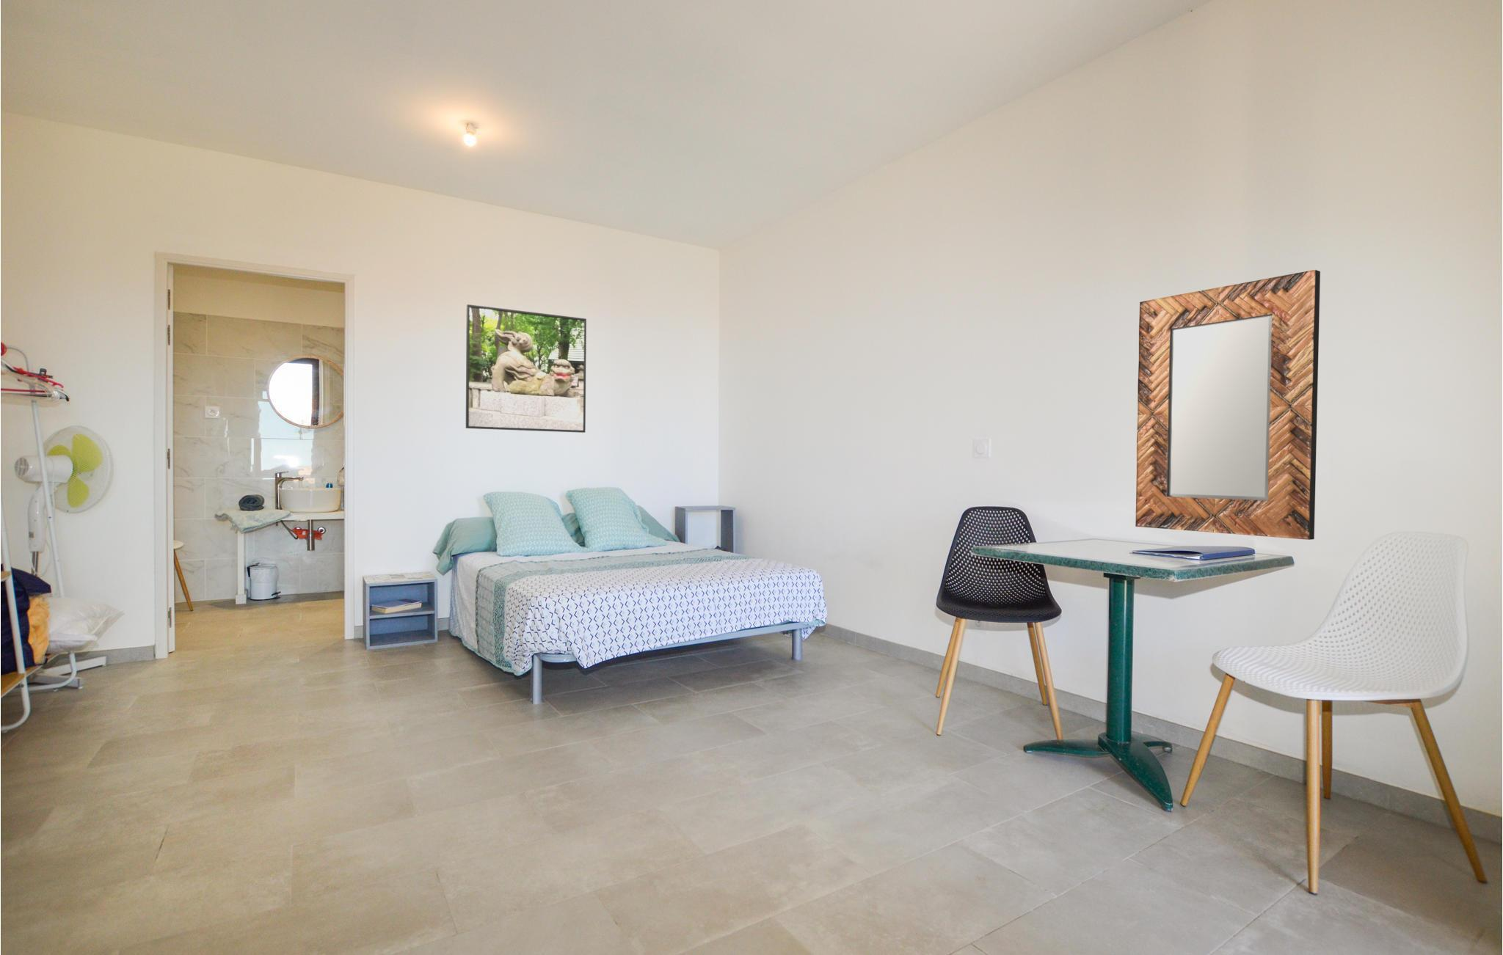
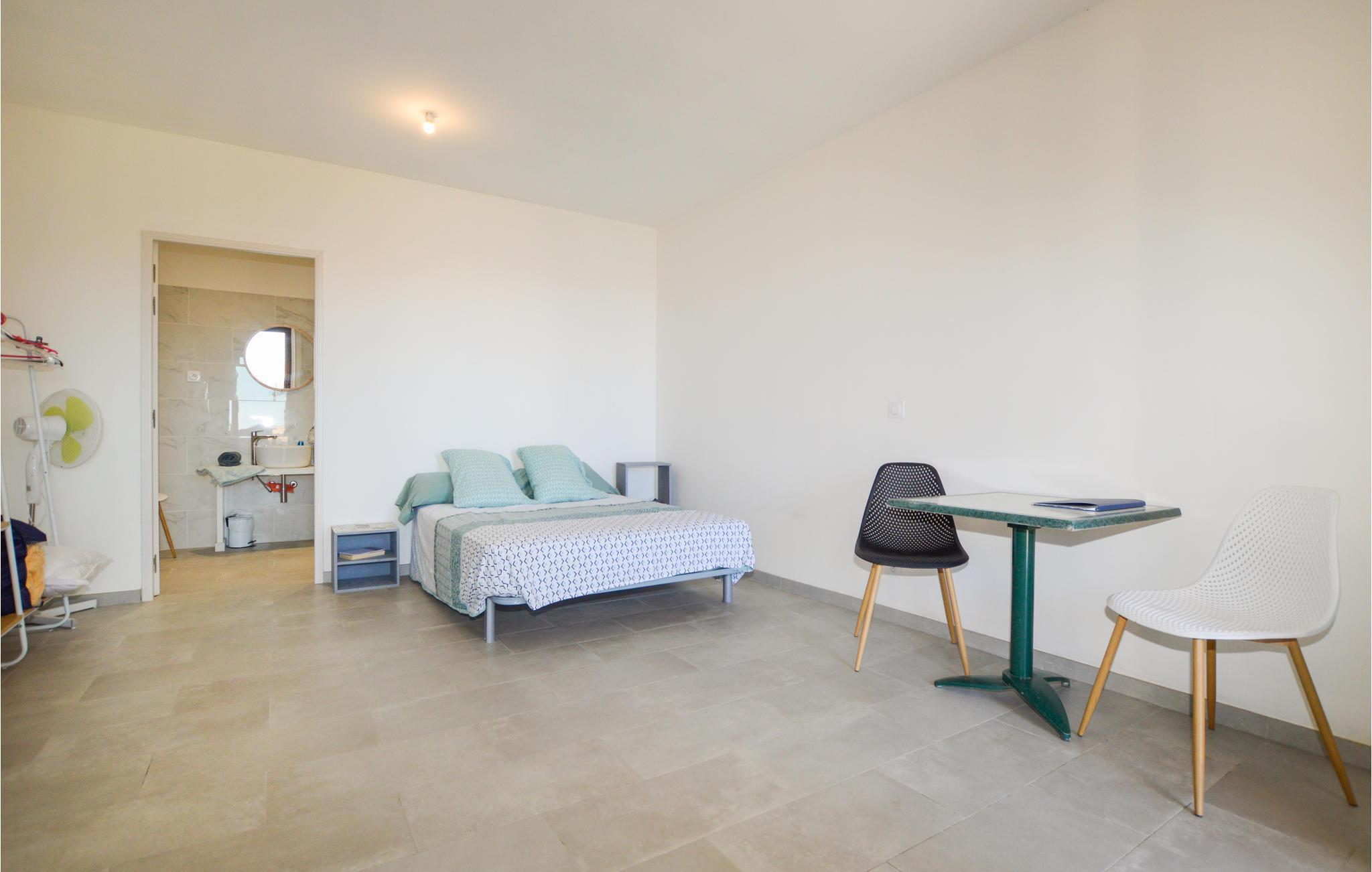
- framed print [466,303,587,434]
- home mirror [1135,269,1321,541]
